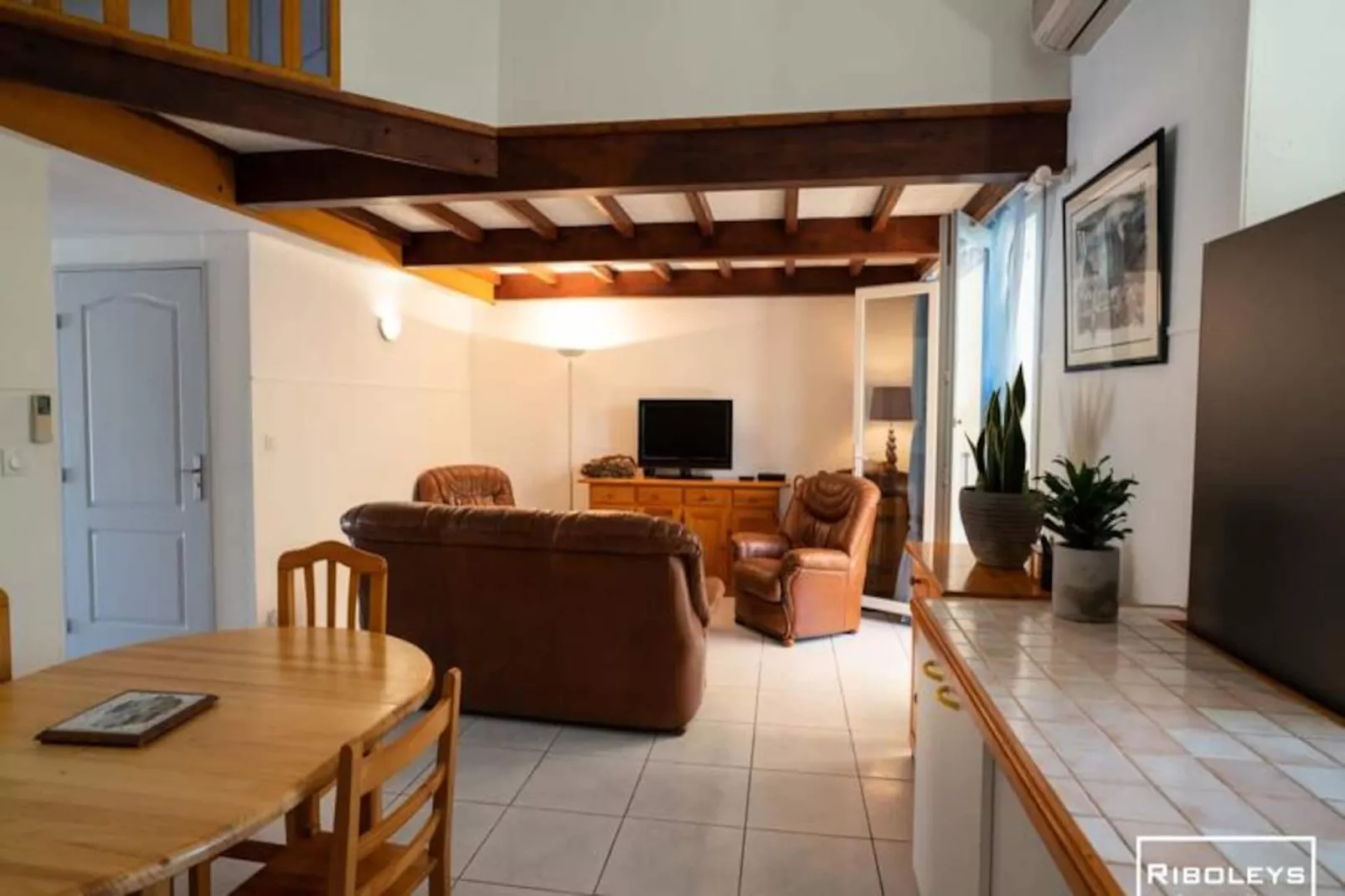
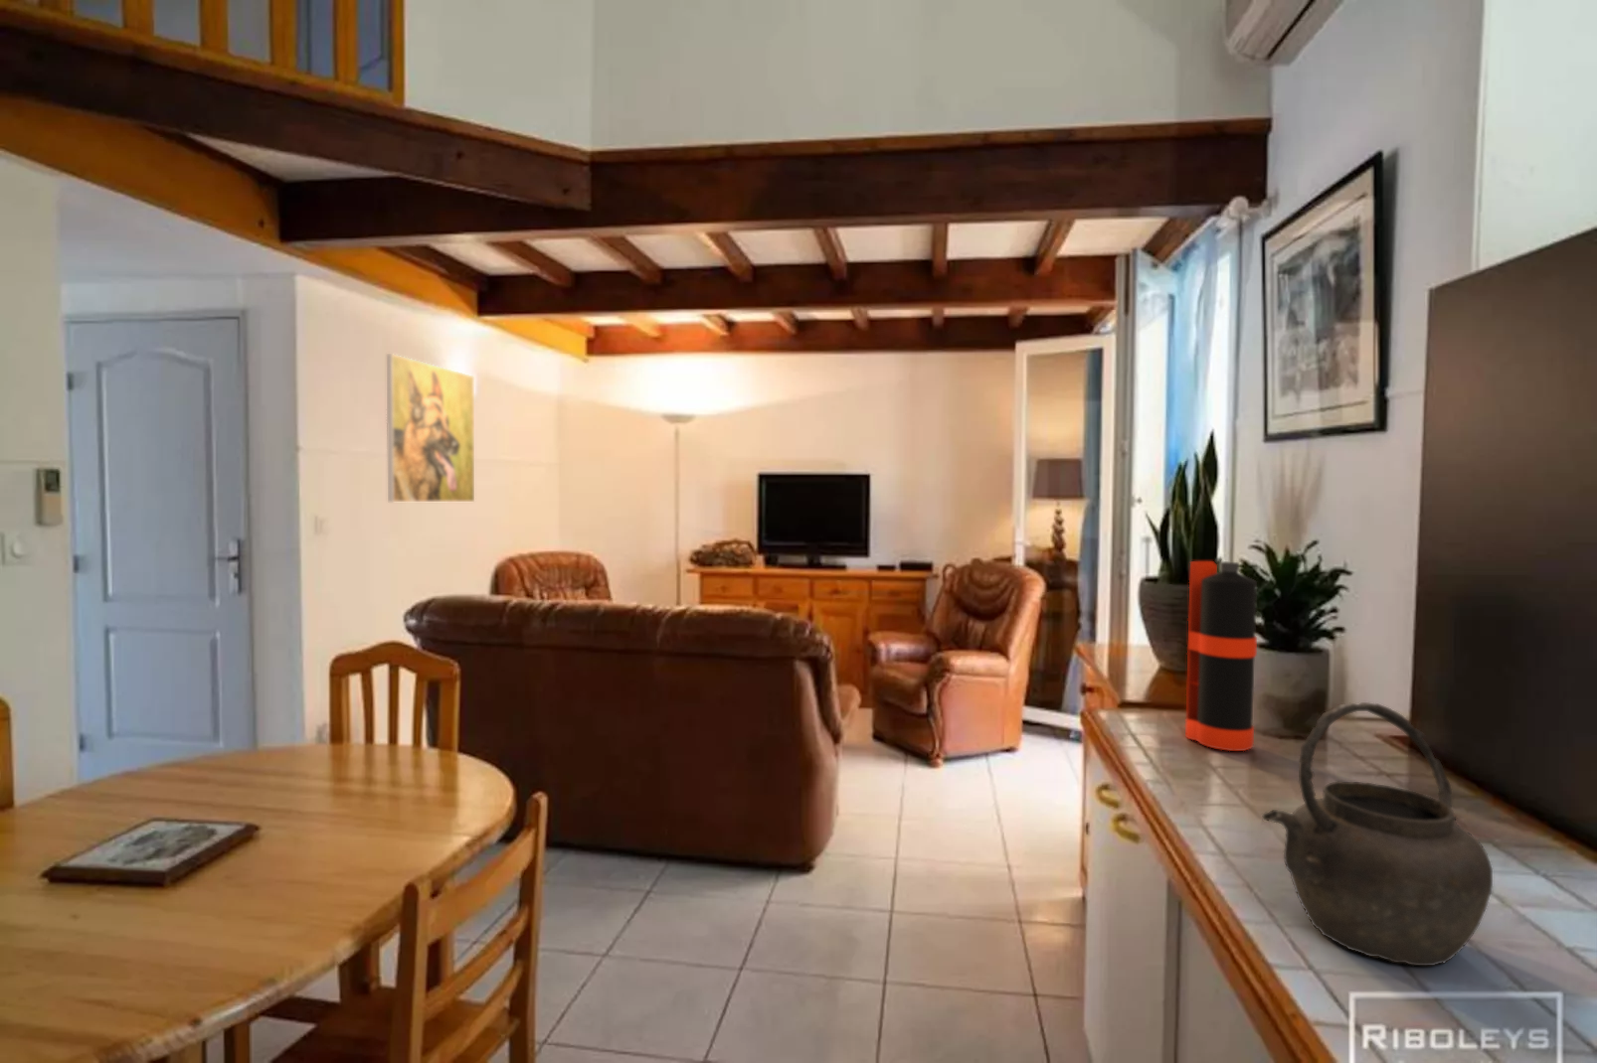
+ bottle [1184,560,1257,752]
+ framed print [386,352,475,503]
+ kettle [1261,701,1494,967]
